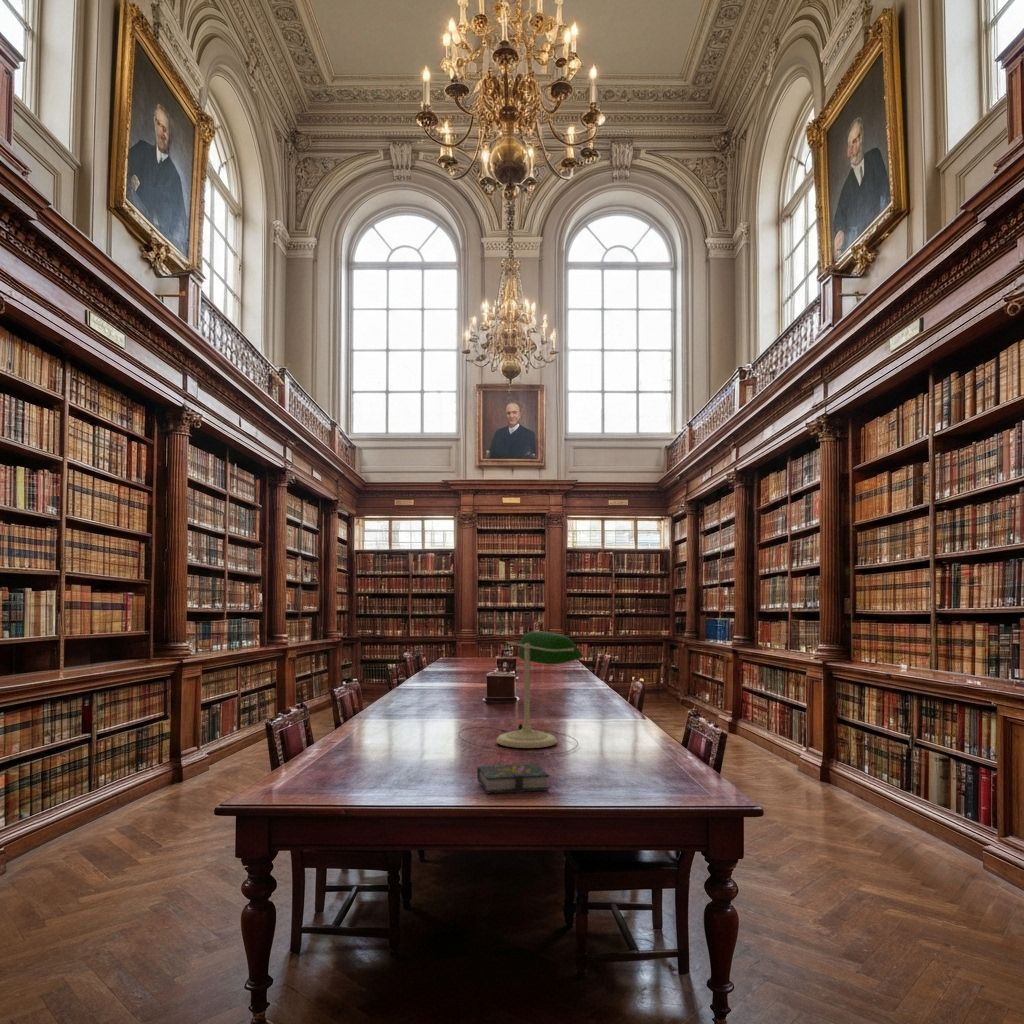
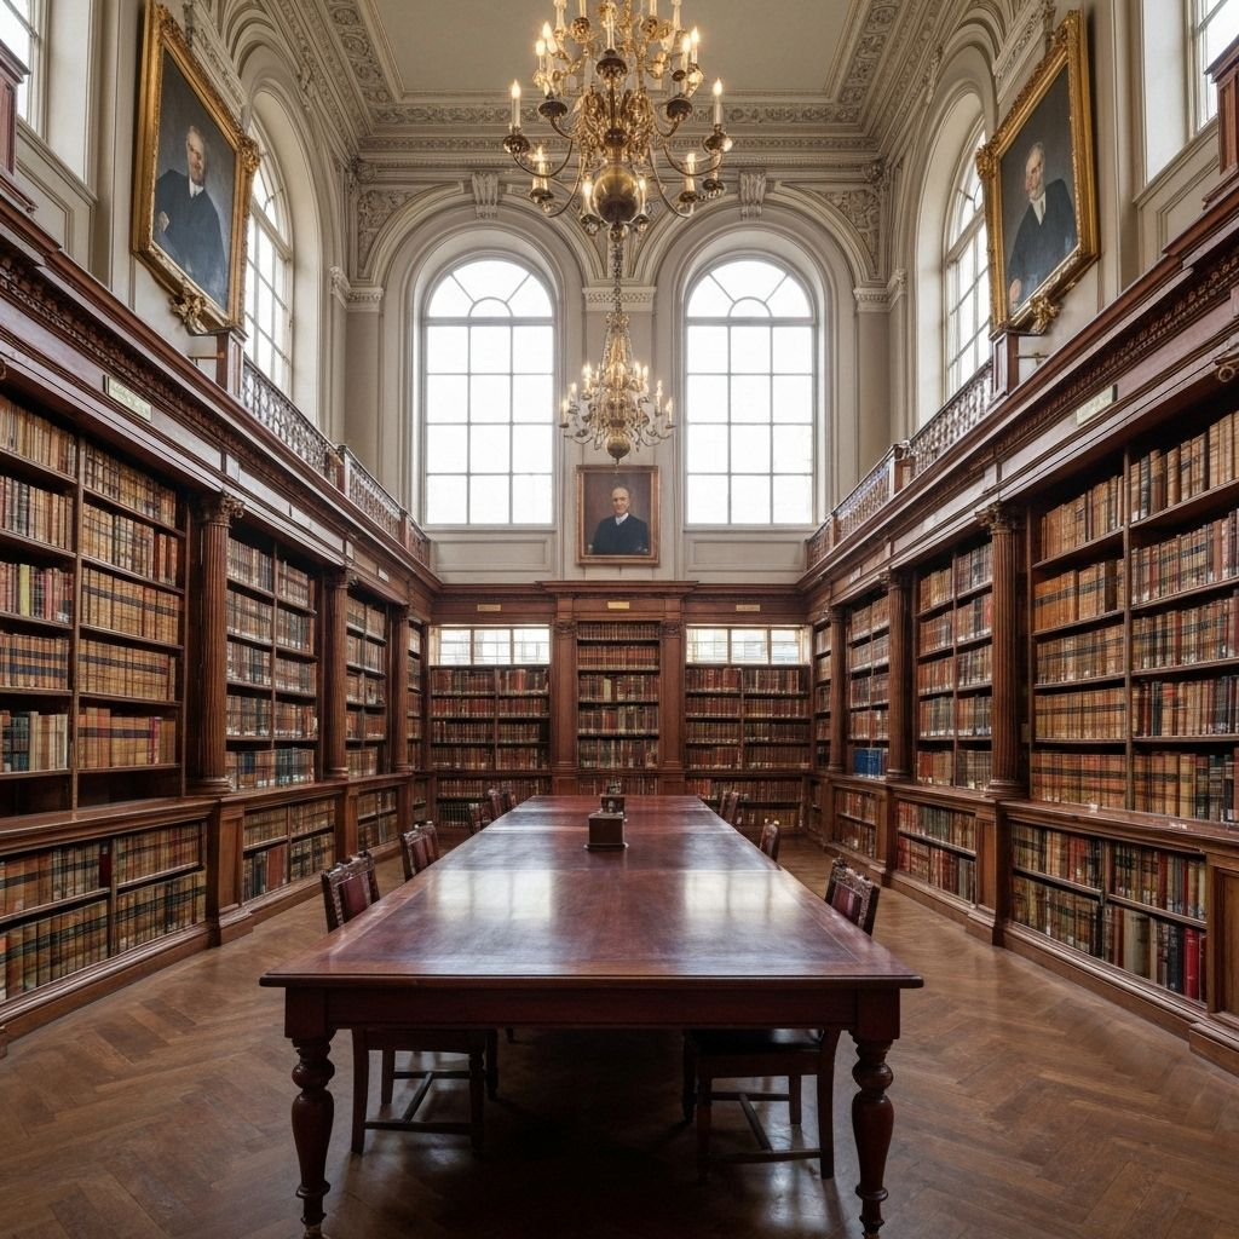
- desk lamp [457,630,584,755]
- book [476,763,550,795]
